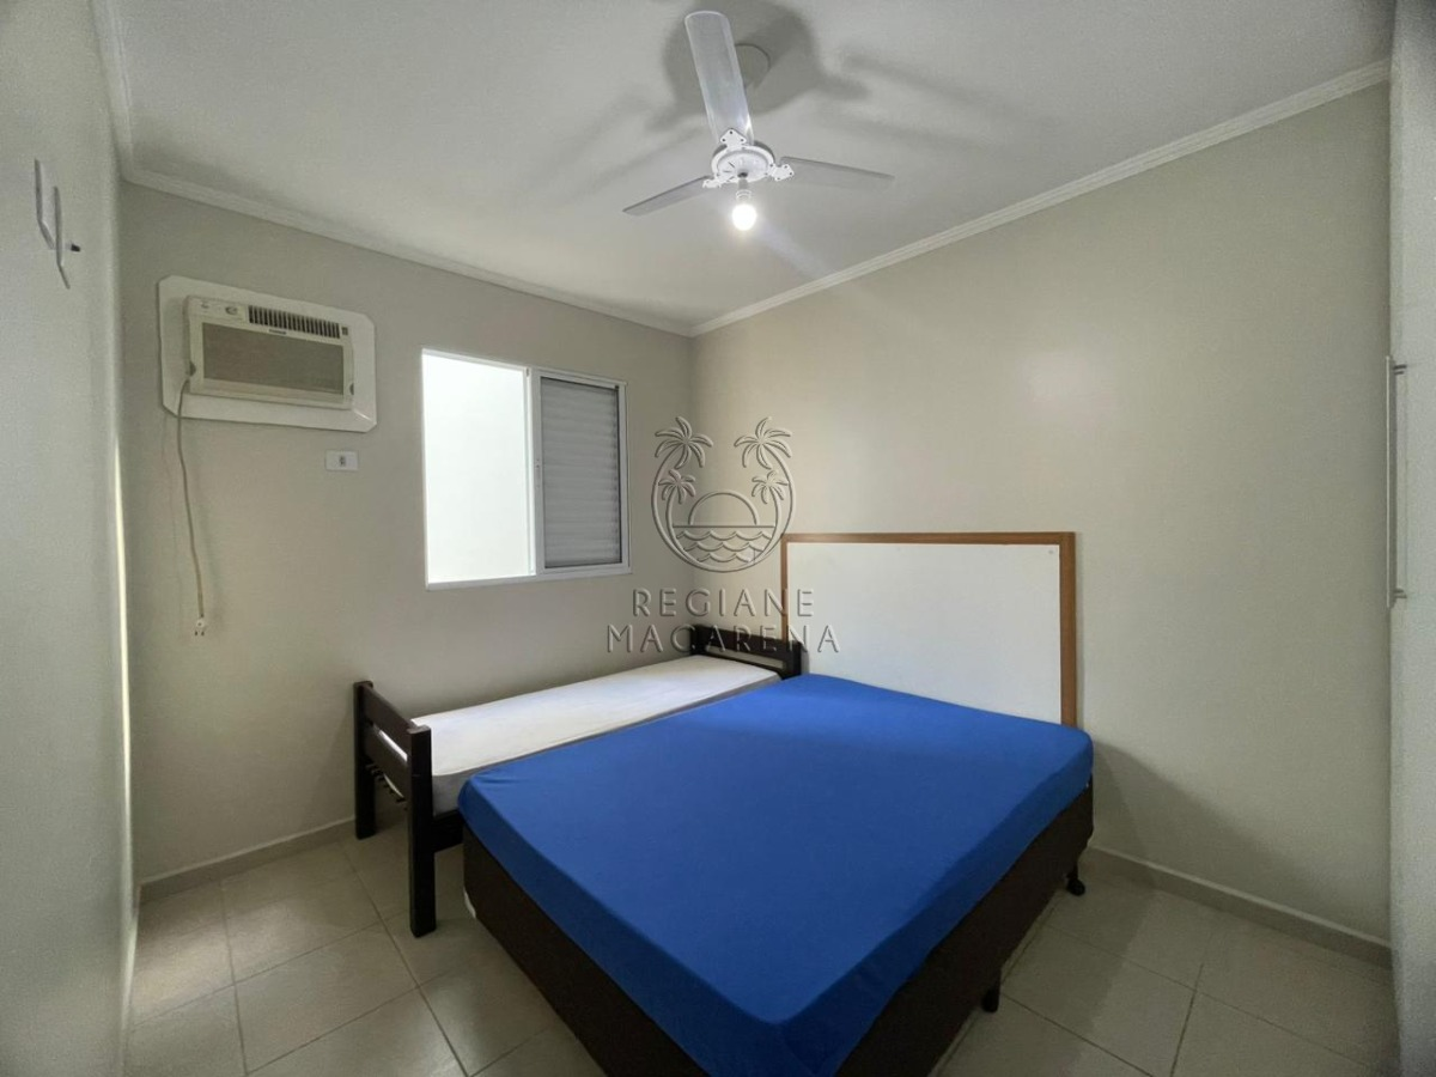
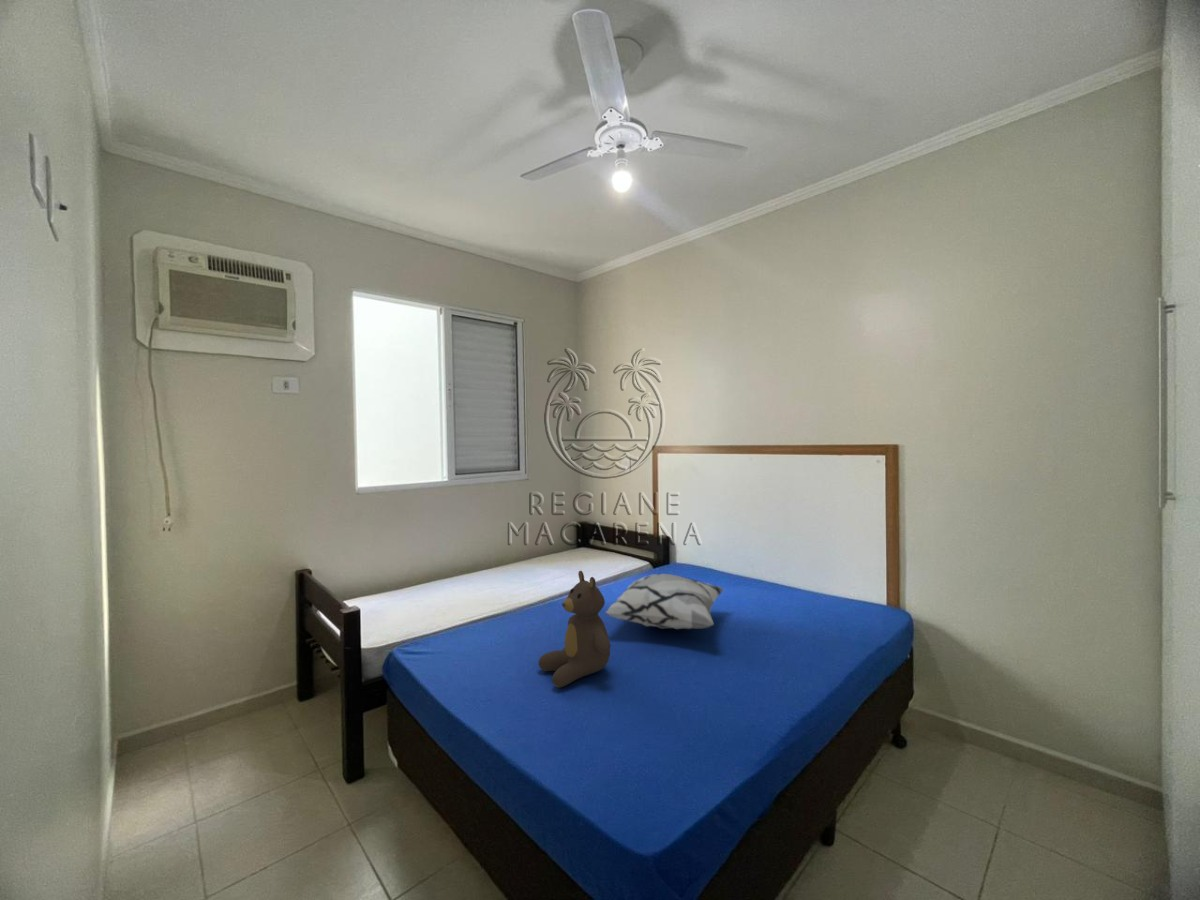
+ decorative pillow [604,573,726,630]
+ teddy bear [537,570,611,688]
